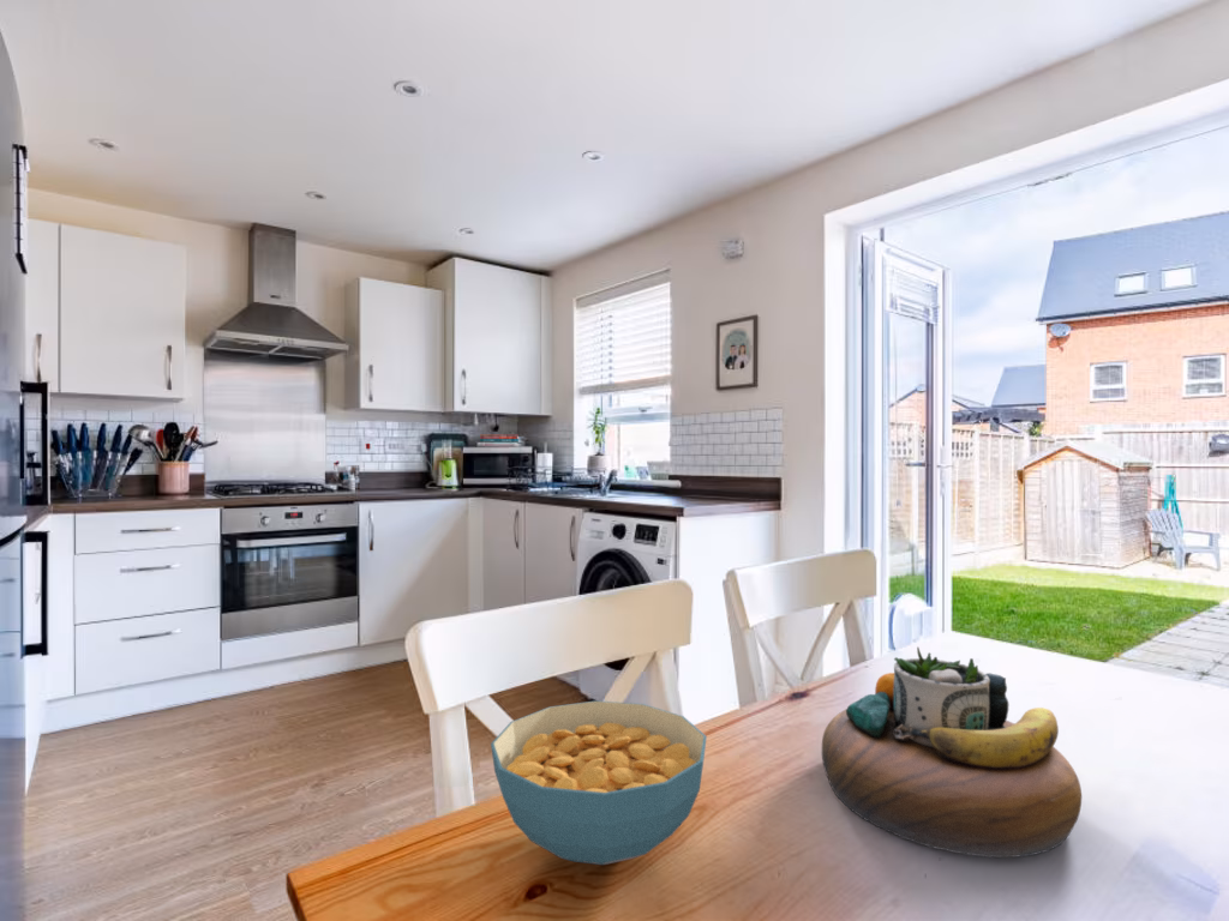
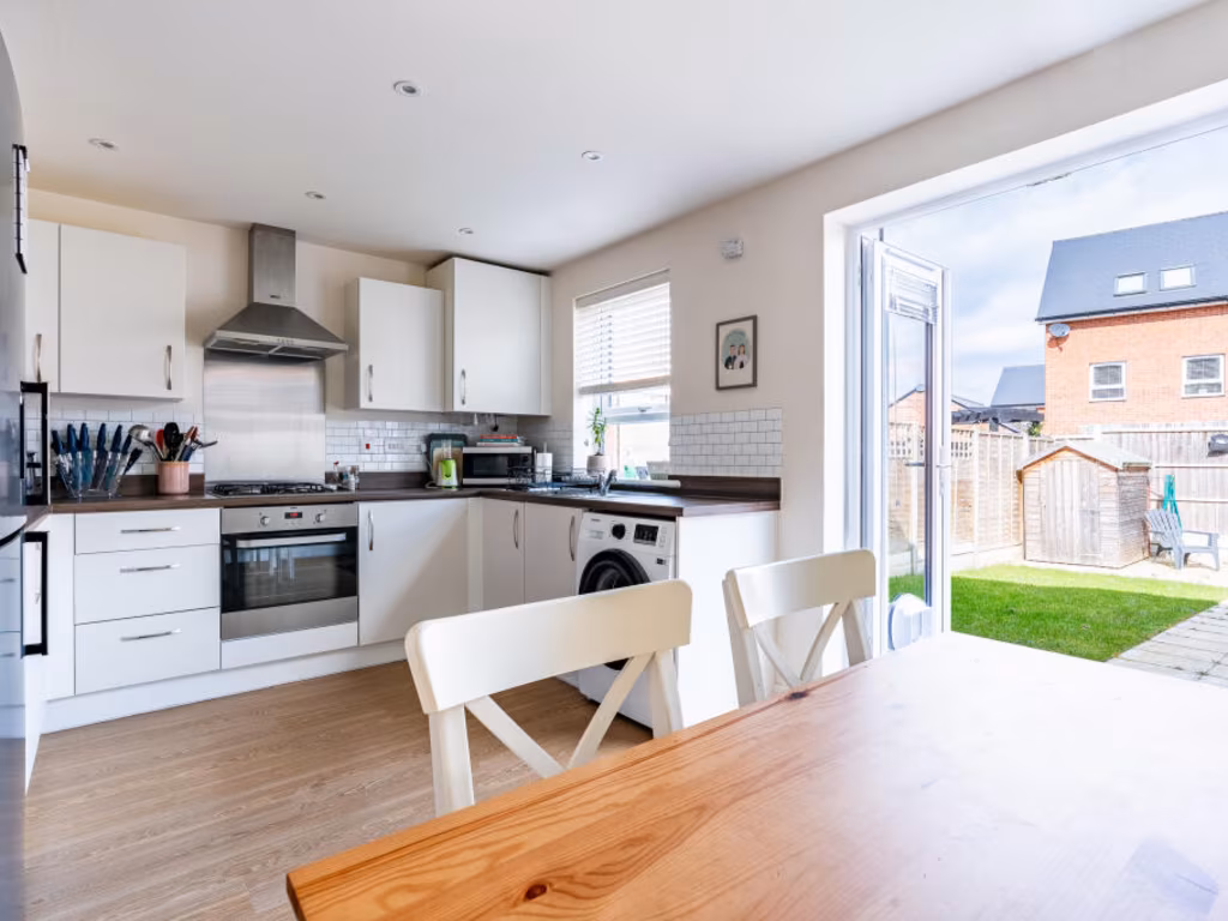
- cereal bowl [490,699,708,866]
- decorative bowl [821,645,1083,859]
